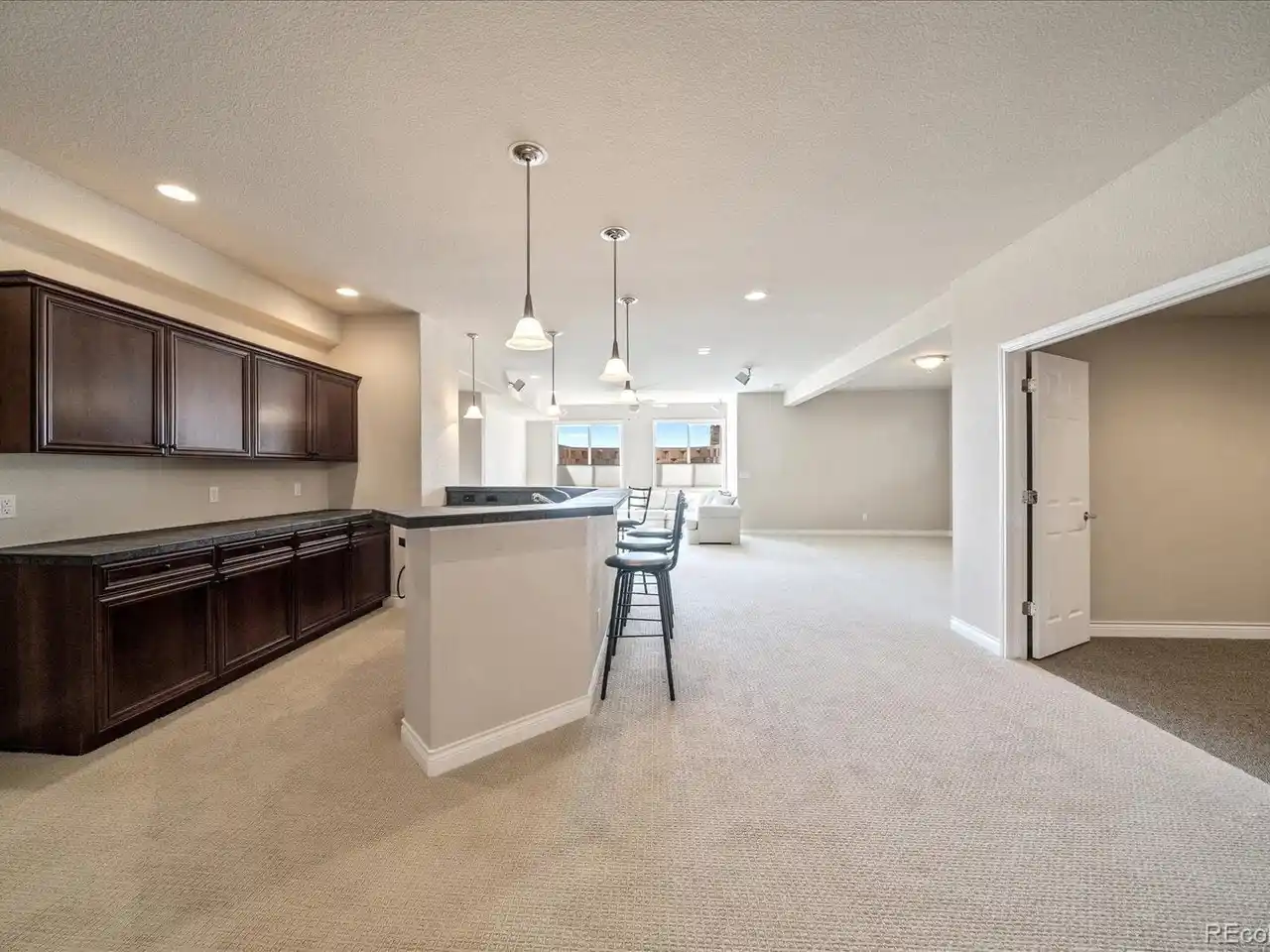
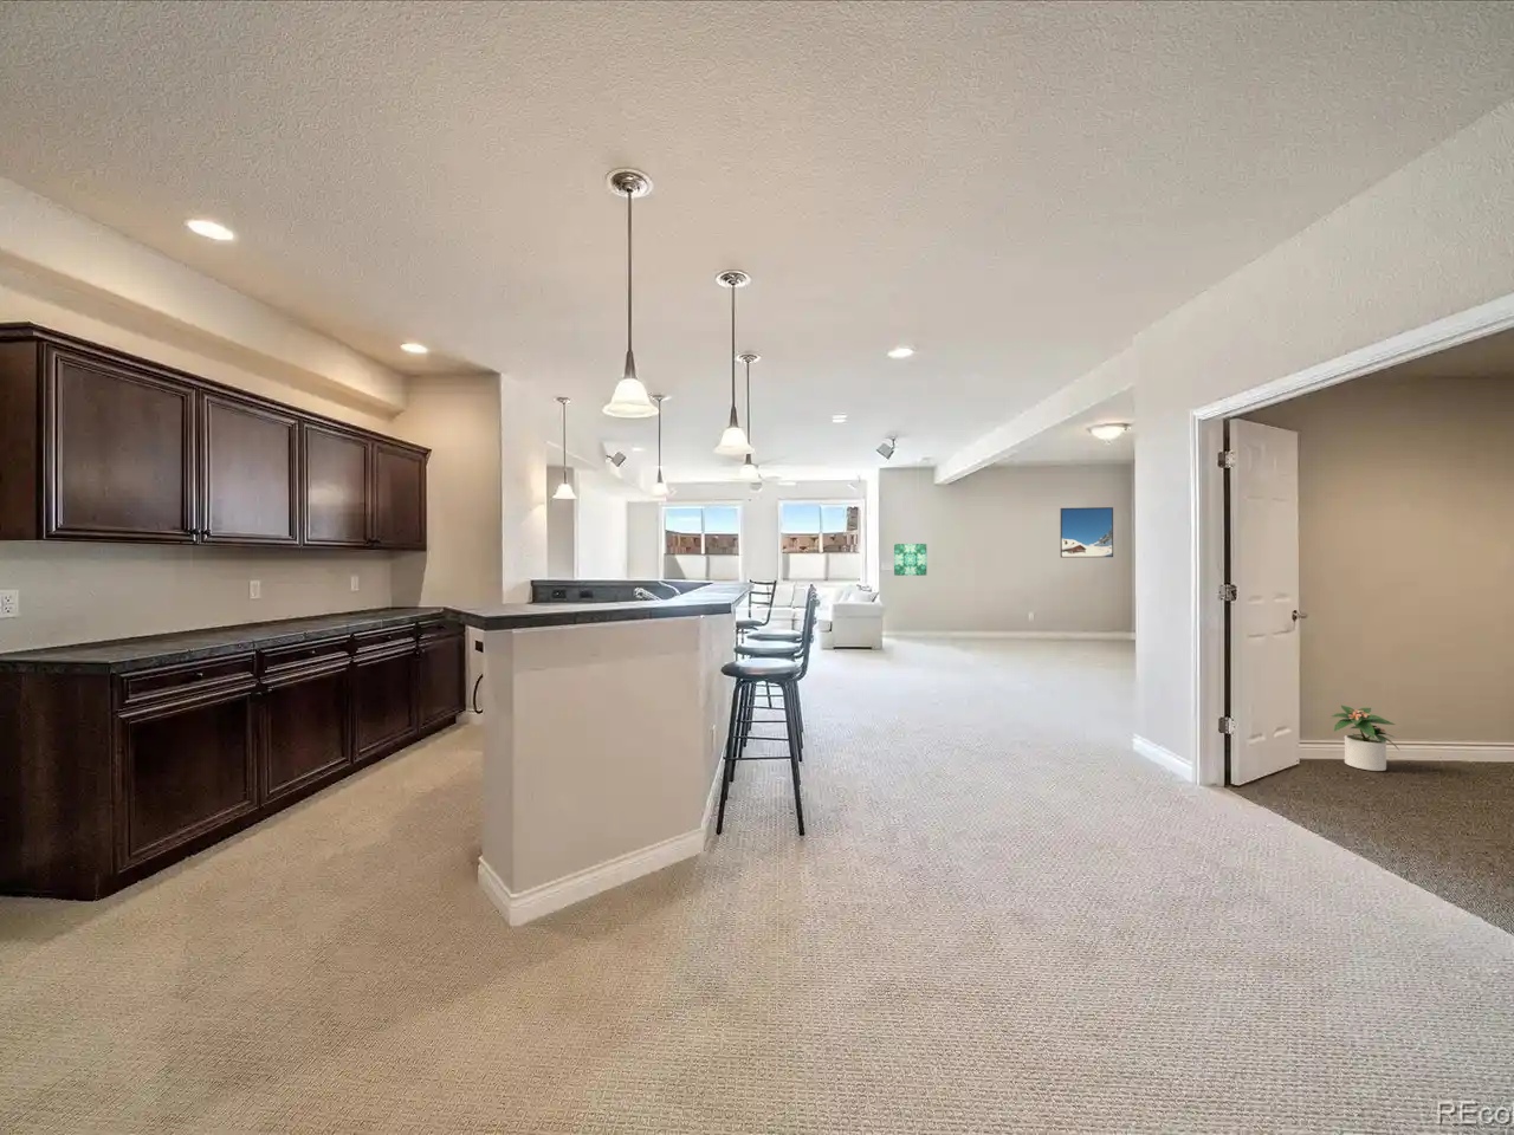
+ potted plant [1330,705,1400,773]
+ wall art [893,542,927,577]
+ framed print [1060,506,1115,559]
